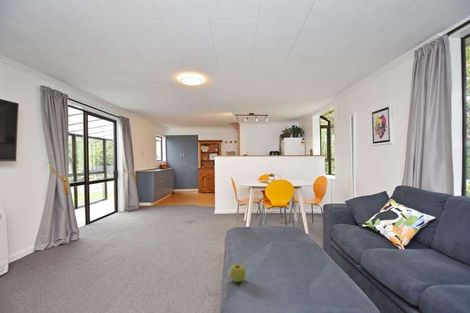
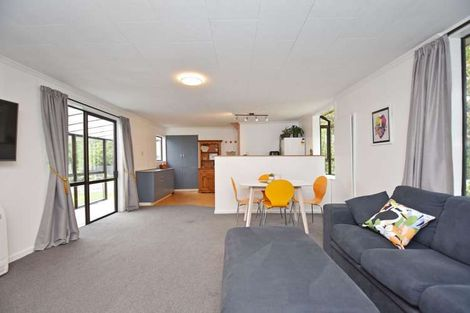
- apple [228,264,247,283]
